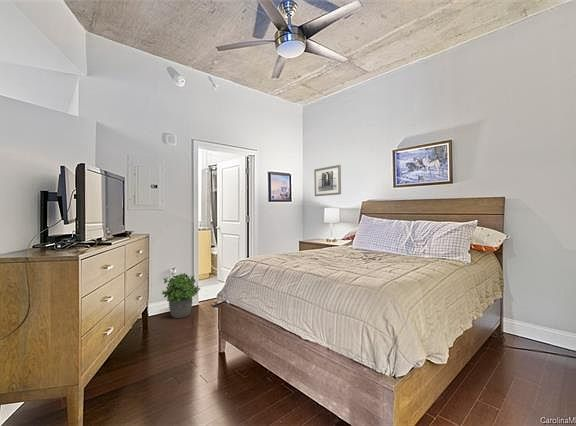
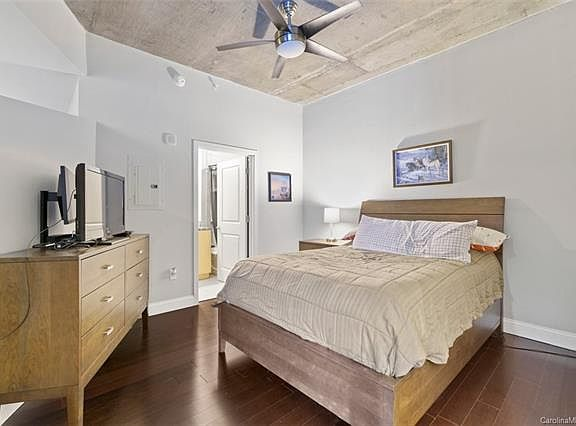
- potted plant [161,272,201,319]
- wall art [313,164,342,197]
